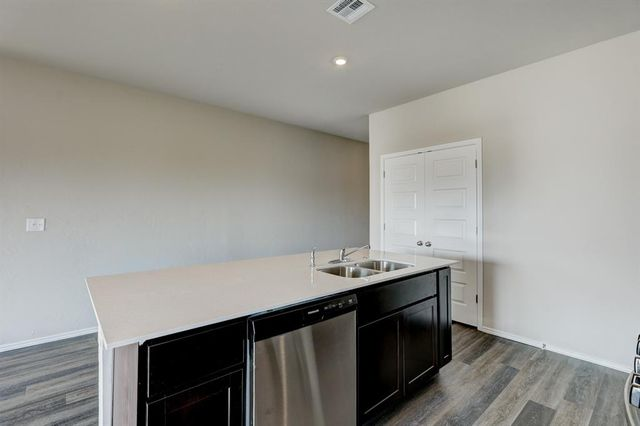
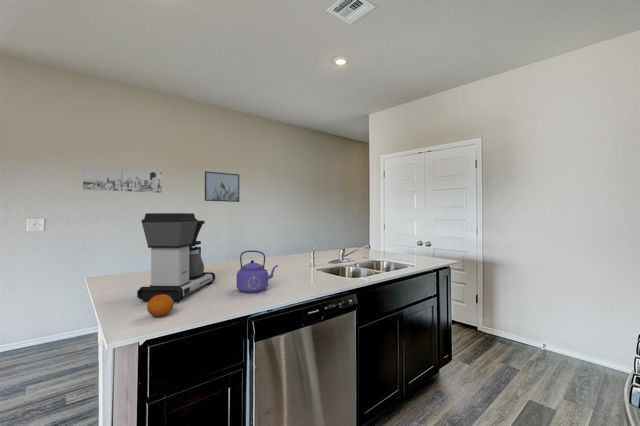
+ fruit [146,294,175,317]
+ kettle [236,249,279,294]
+ coffee maker [136,212,216,302]
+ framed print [204,170,240,203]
+ wall art [82,164,163,194]
